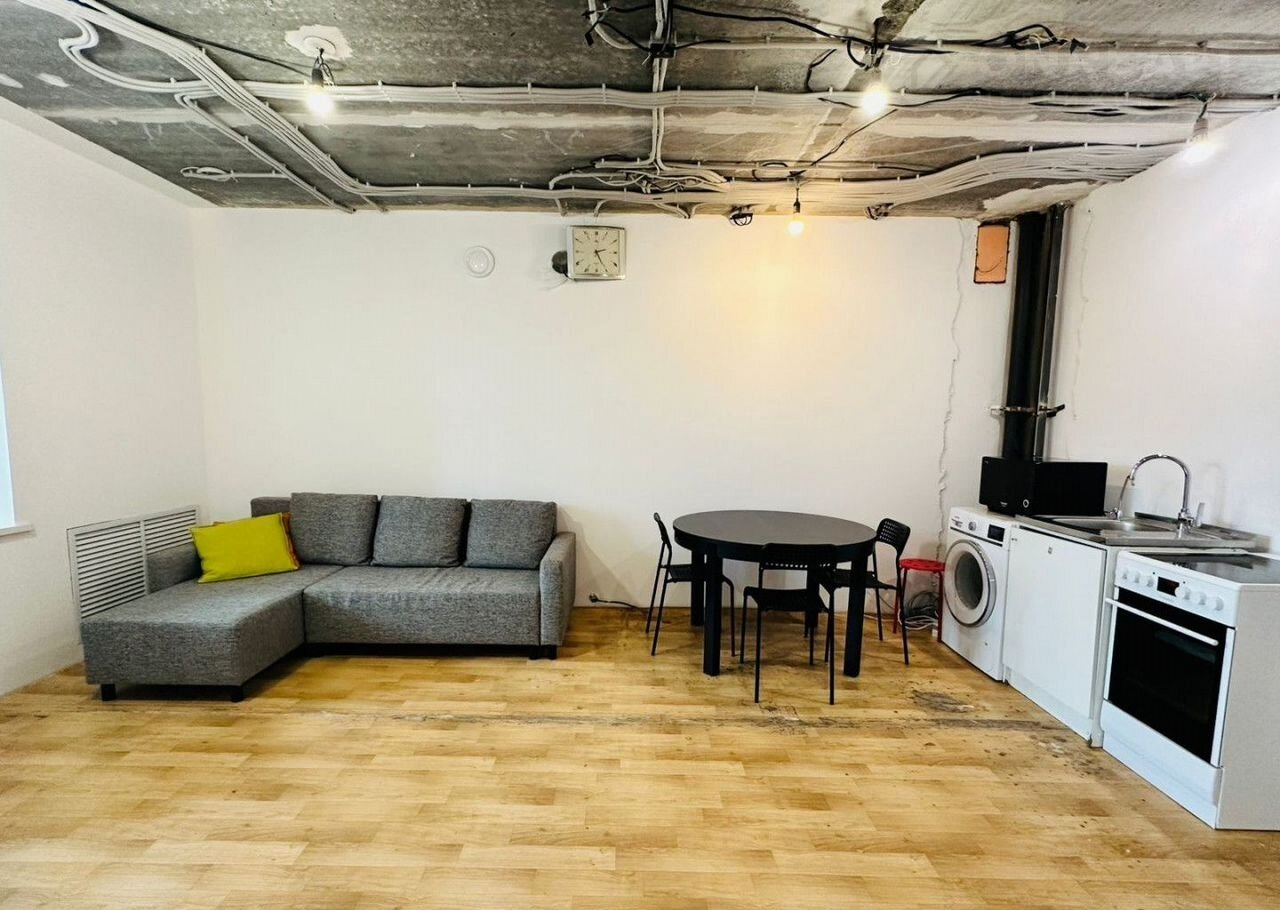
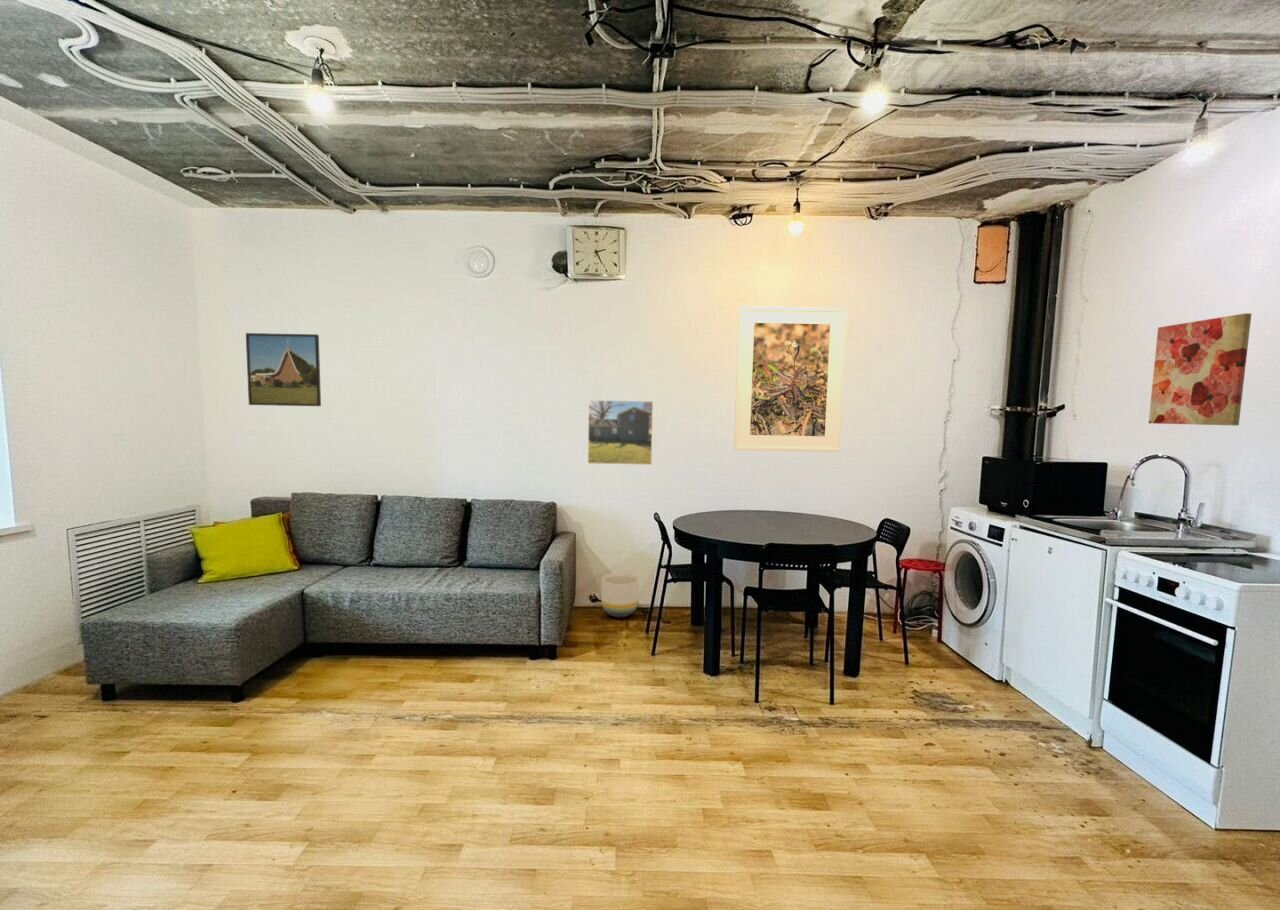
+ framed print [733,305,848,453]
+ wall art [1148,312,1252,427]
+ planter [600,572,640,618]
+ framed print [587,399,654,466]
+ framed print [245,332,322,407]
